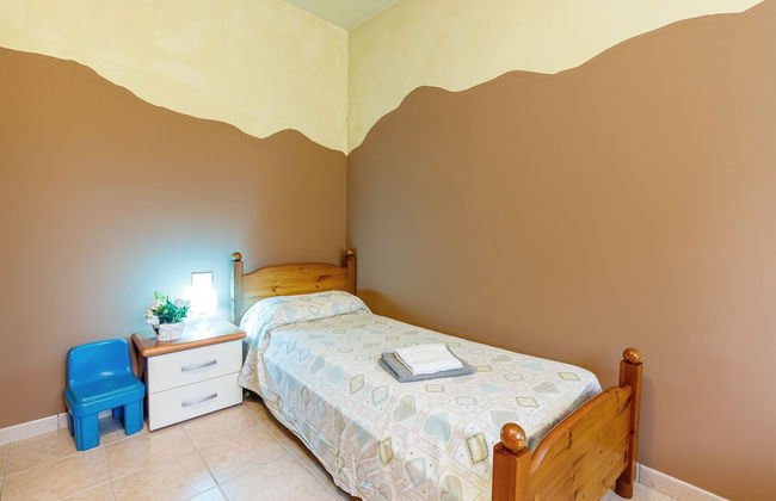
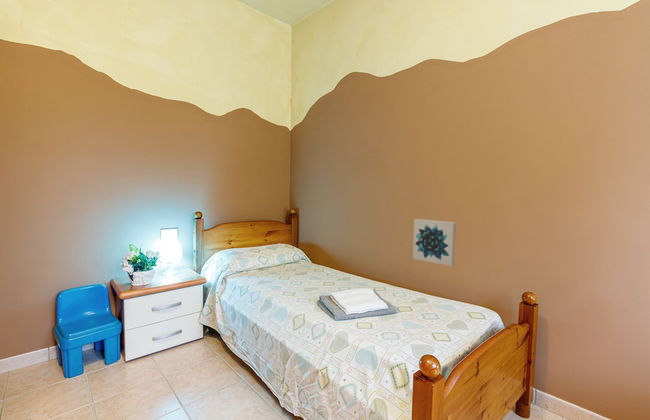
+ wall art [412,218,457,267]
